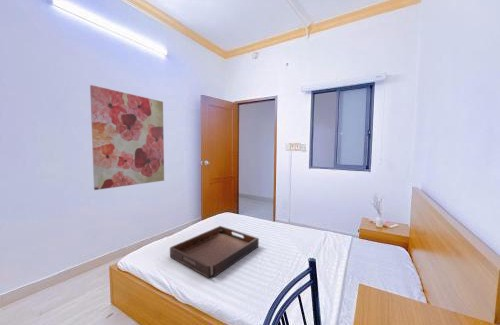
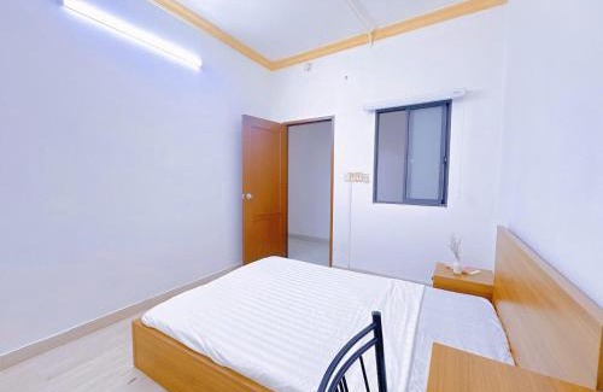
- wall art [89,84,165,191]
- serving tray [169,225,260,279]
